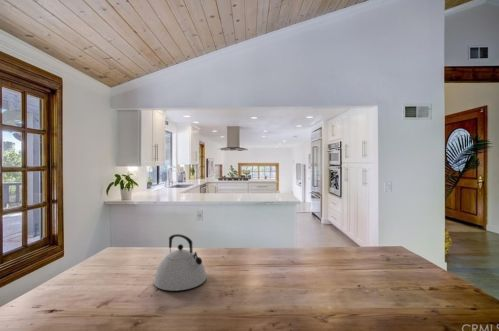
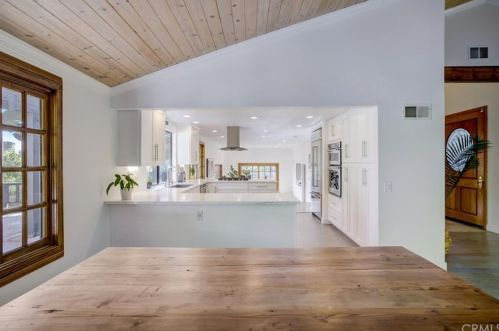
- kettle [153,233,207,292]
